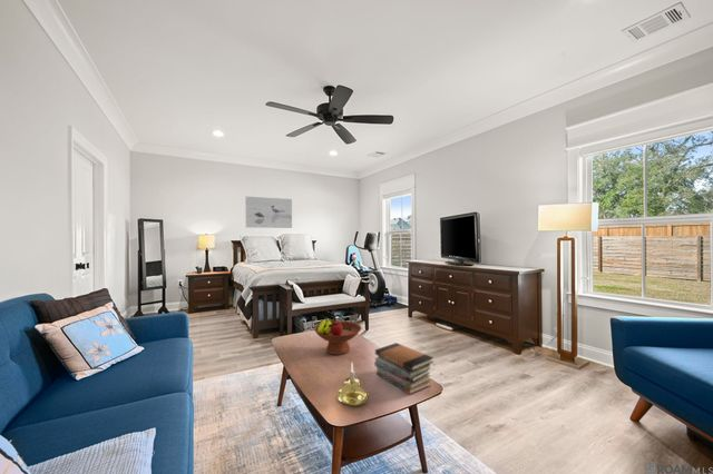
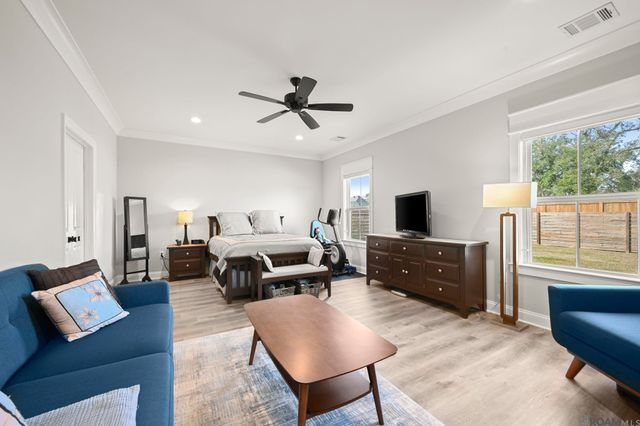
- book stack [374,342,434,396]
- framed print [244,196,293,229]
- candle holder [335,362,369,407]
- fruit bowl [313,318,362,356]
